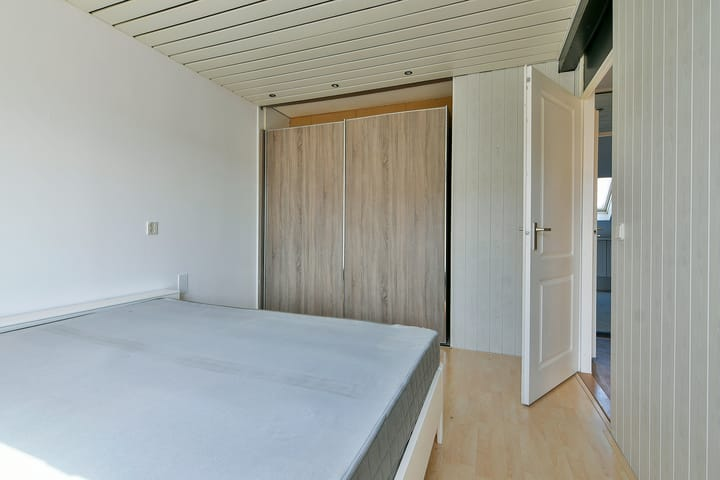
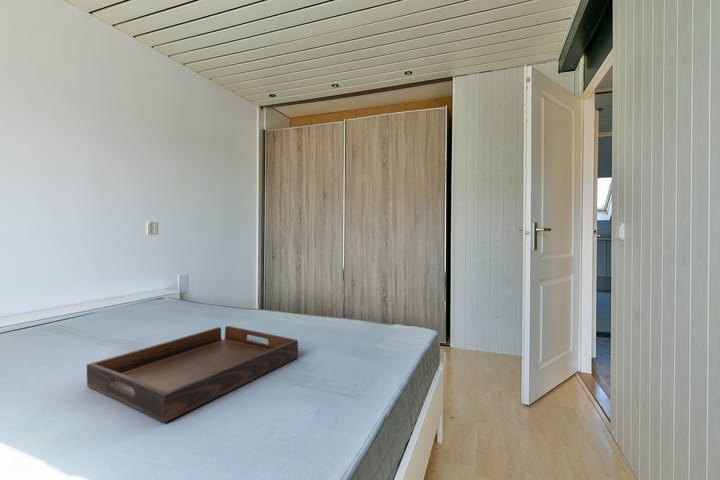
+ serving tray [86,325,299,424]
